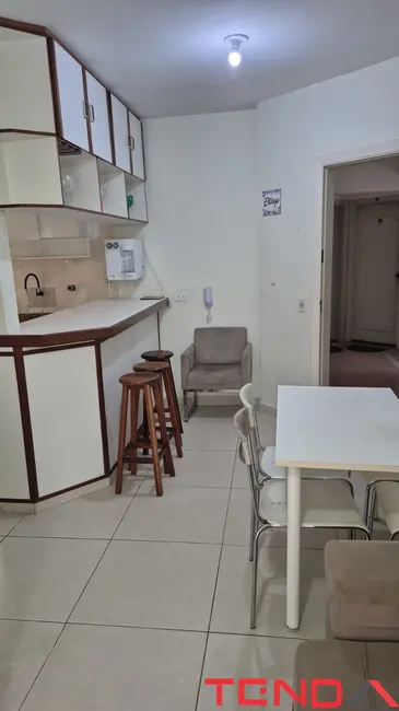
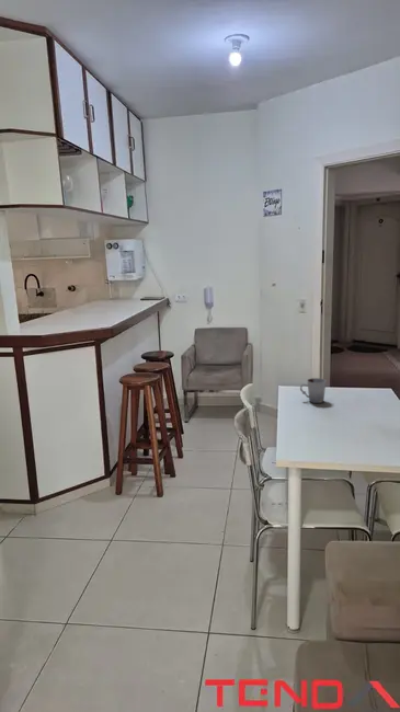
+ cup [299,377,328,404]
